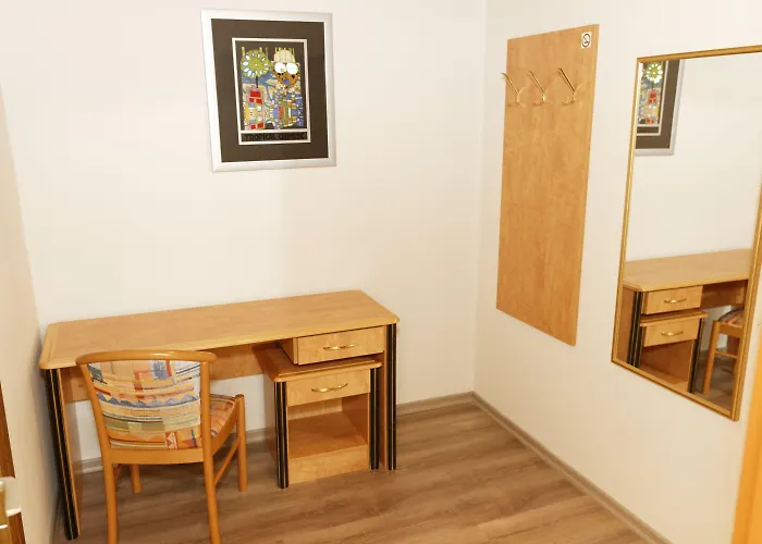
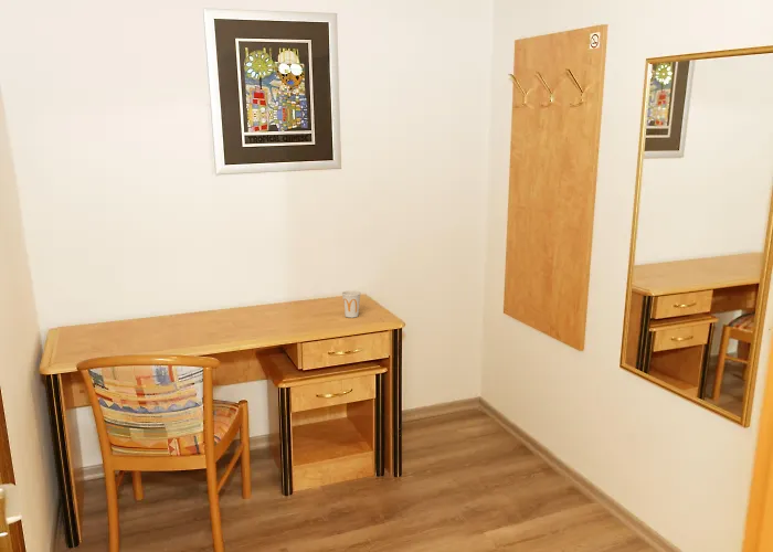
+ cup [341,289,362,319]
